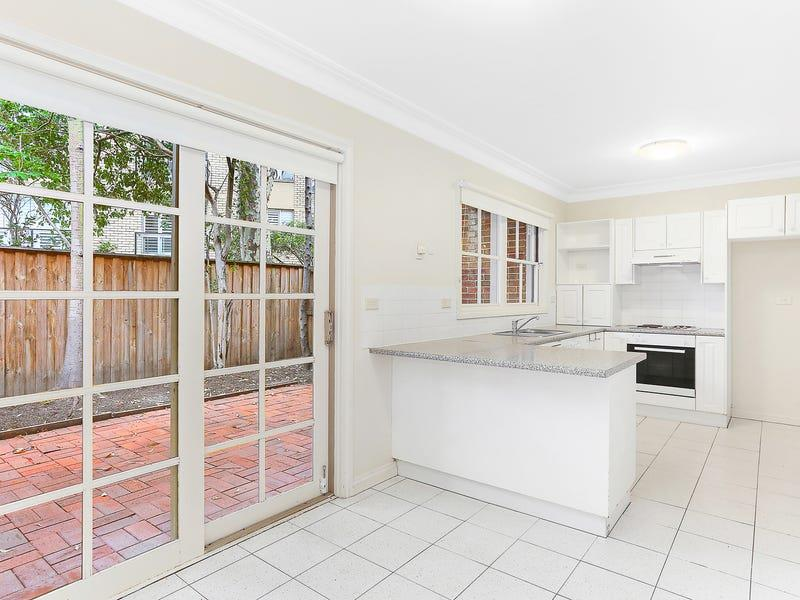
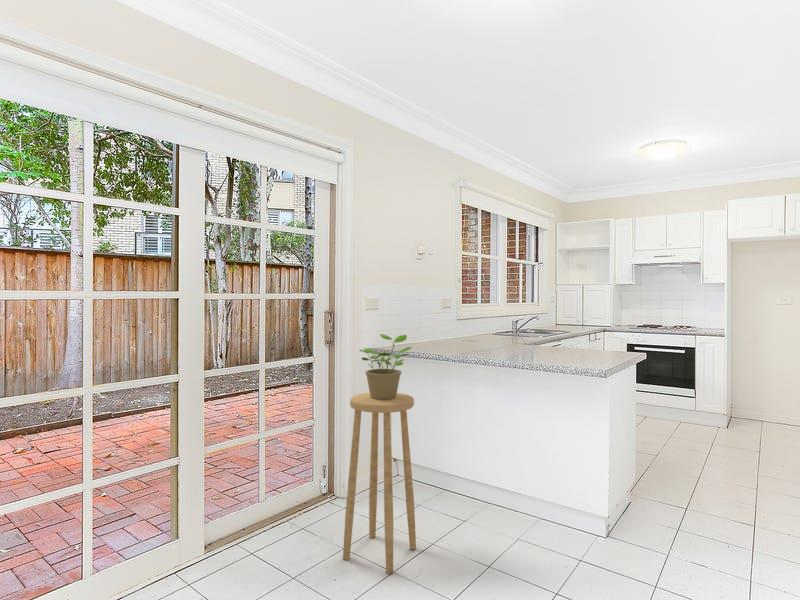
+ potted plant [358,333,413,400]
+ stool [342,392,417,575]
